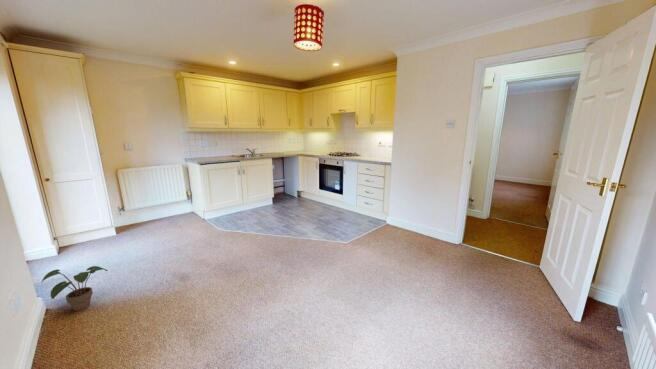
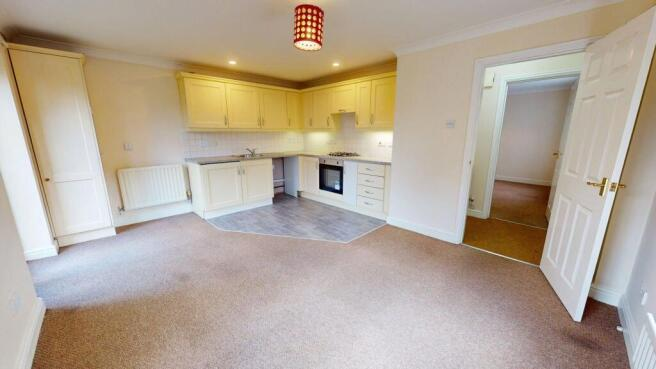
- potted plant [40,265,109,312]
